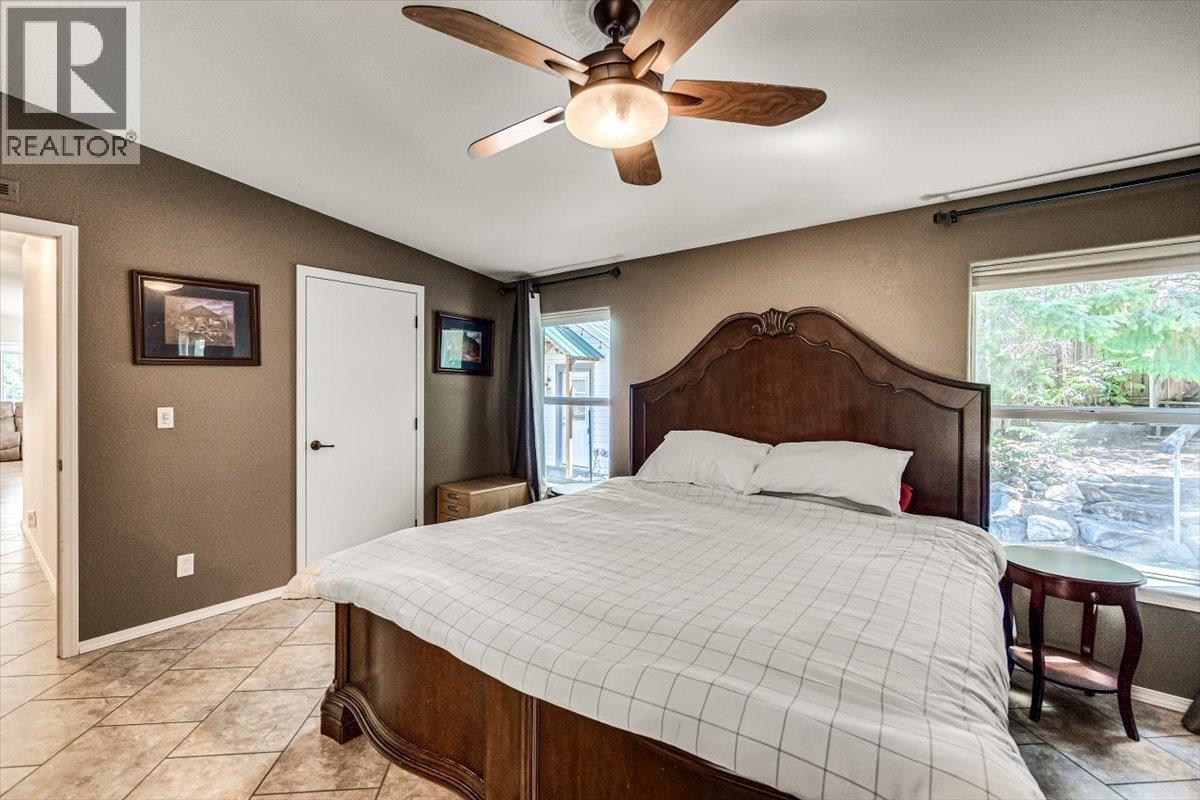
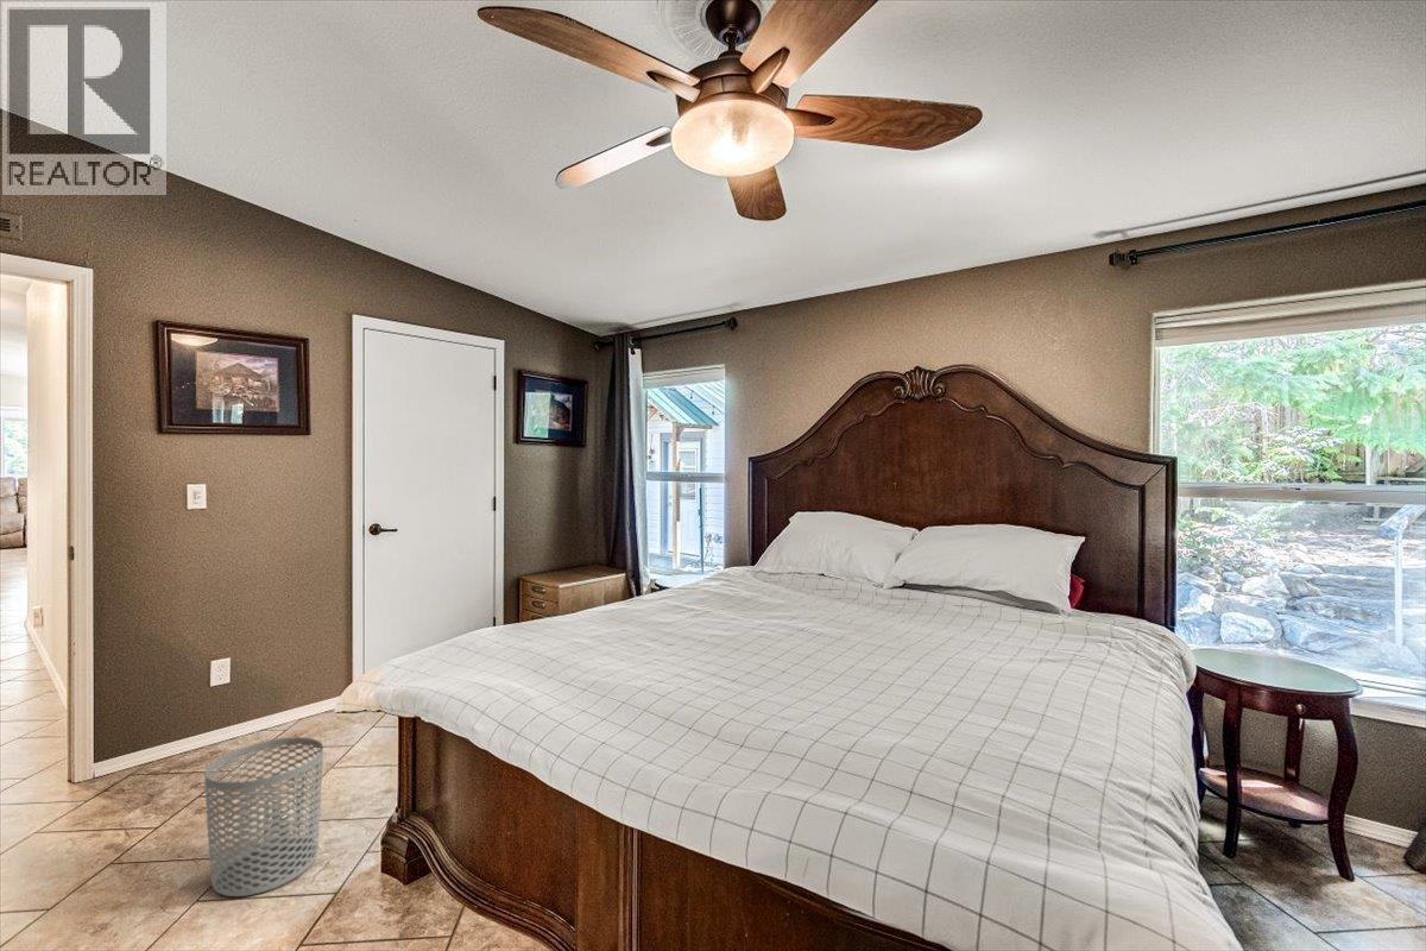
+ waste bin [203,736,324,898]
